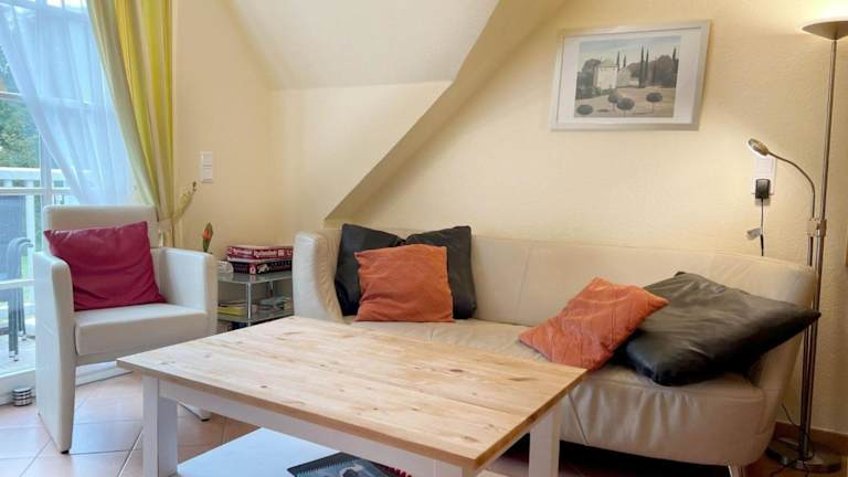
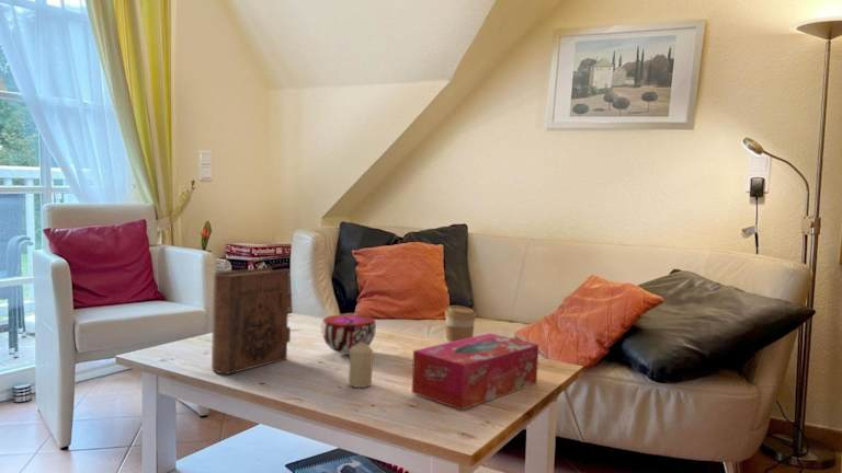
+ coffee cup [443,304,477,343]
+ tissue box [411,332,539,412]
+ decorative bowl [320,314,377,356]
+ candle [348,343,374,389]
+ book [210,266,293,376]
